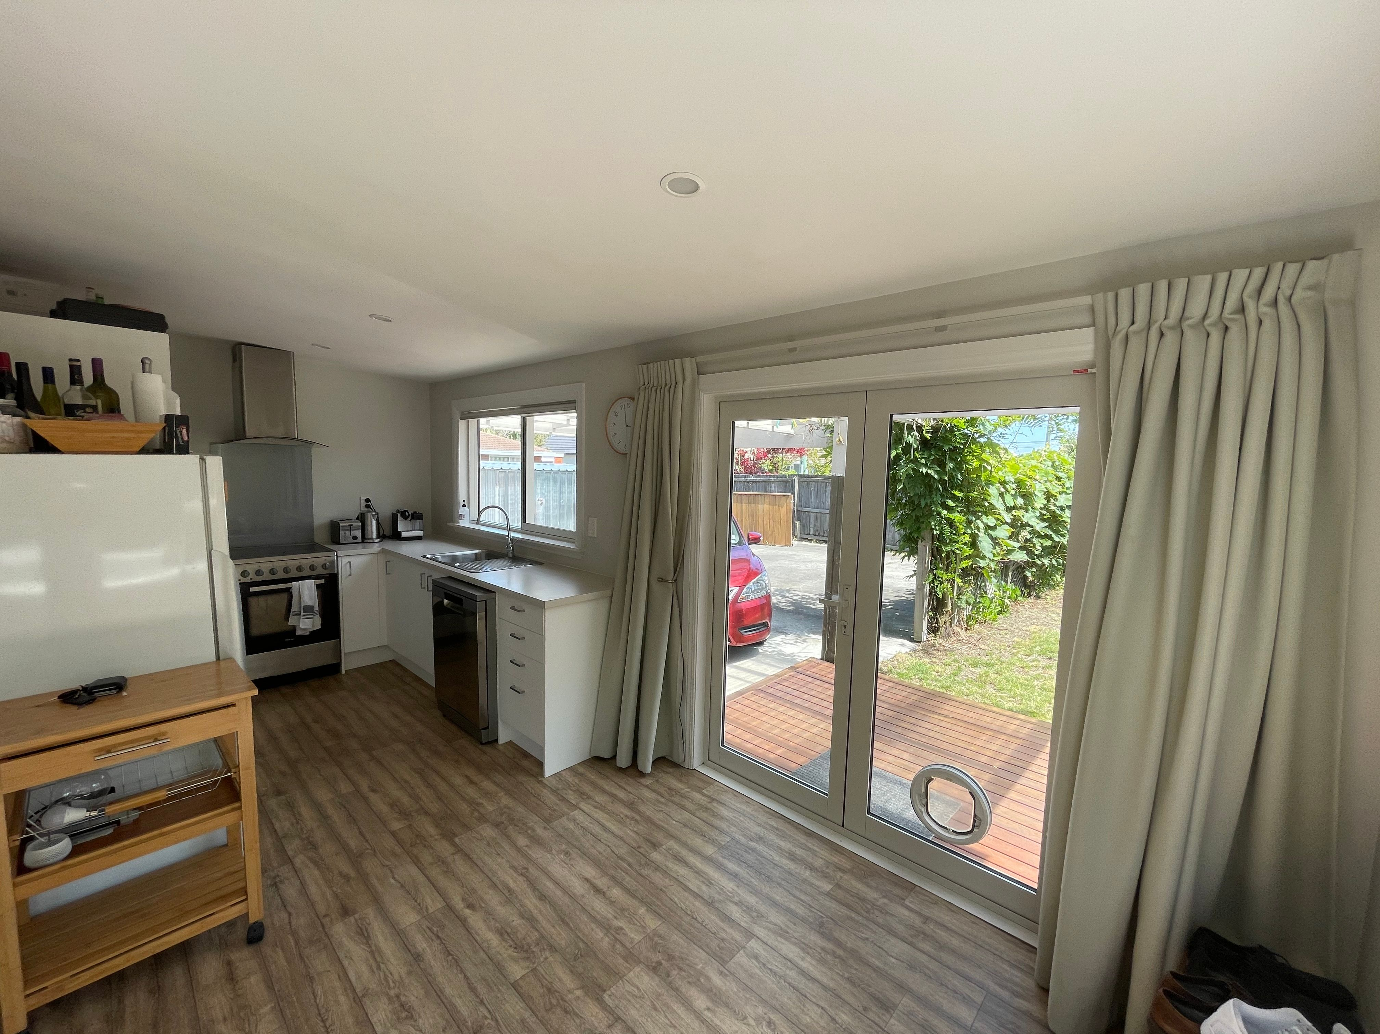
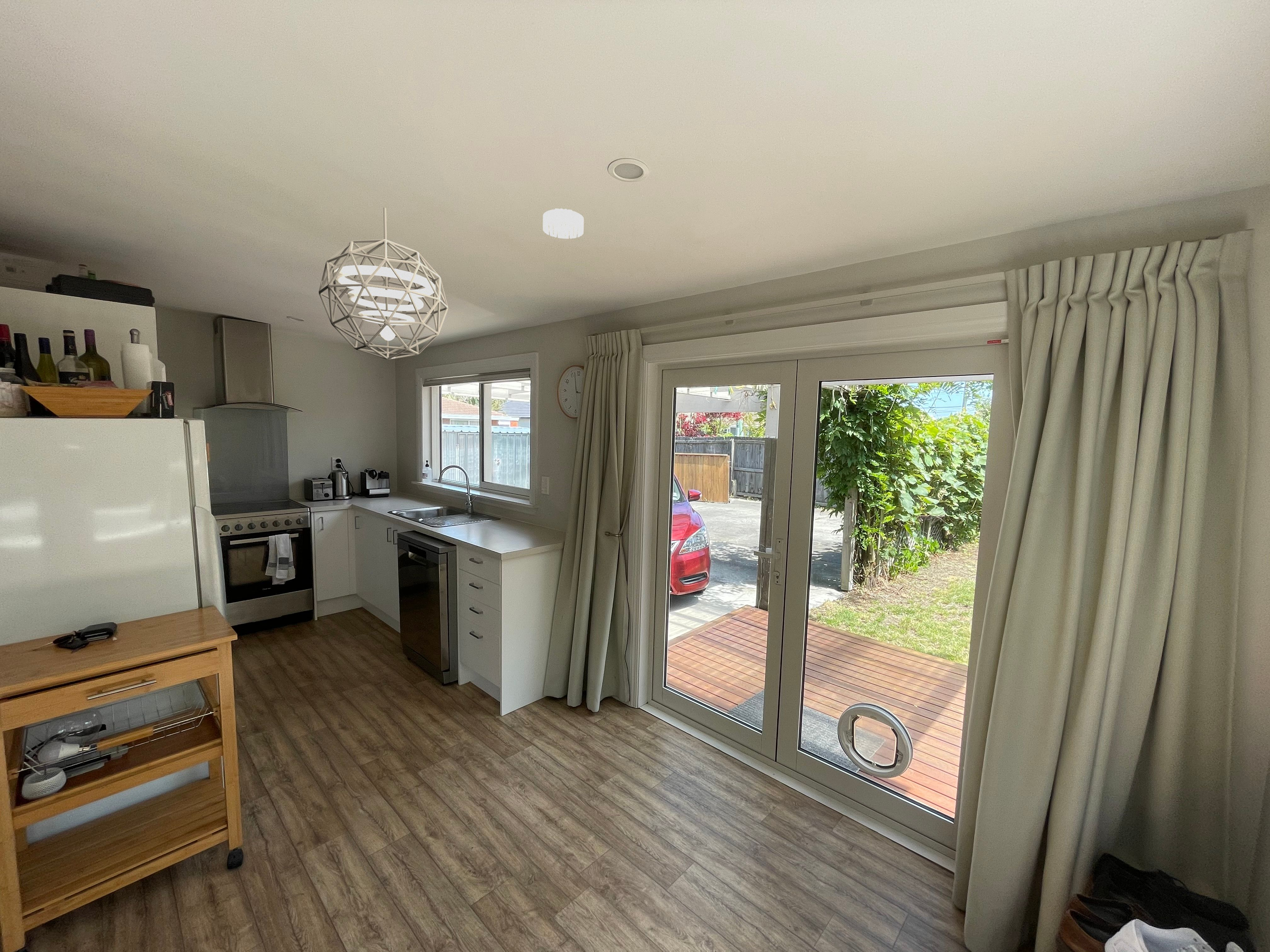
+ smoke detector [543,208,584,239]
+ pendant light [318,207,449,360]
